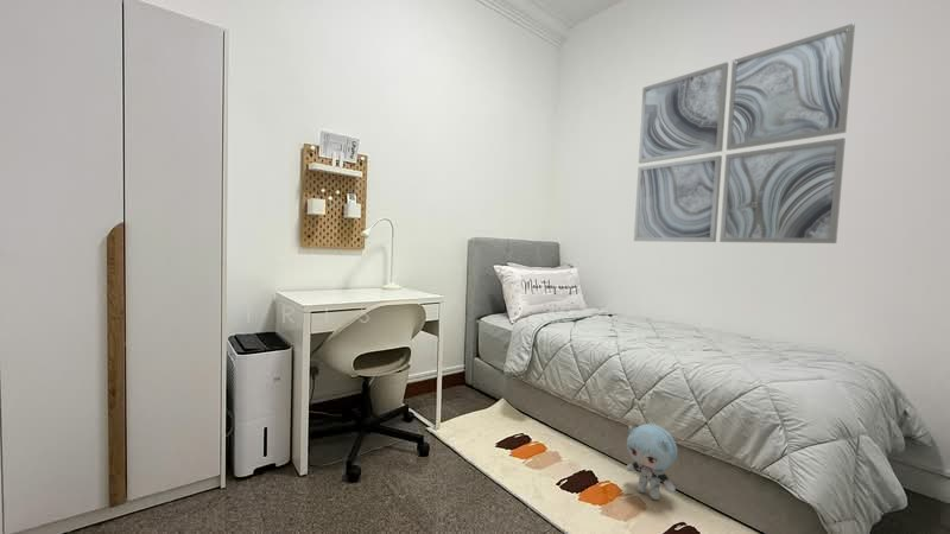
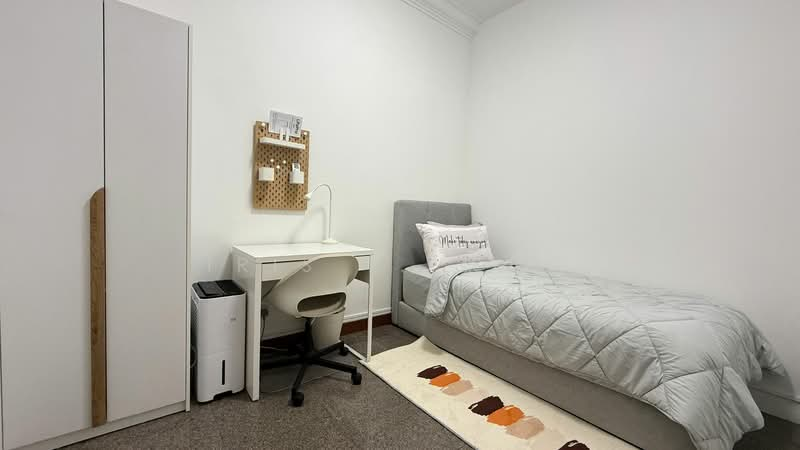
- plush toy [625,422,678,501]
- wall art [633,23,856,244]
